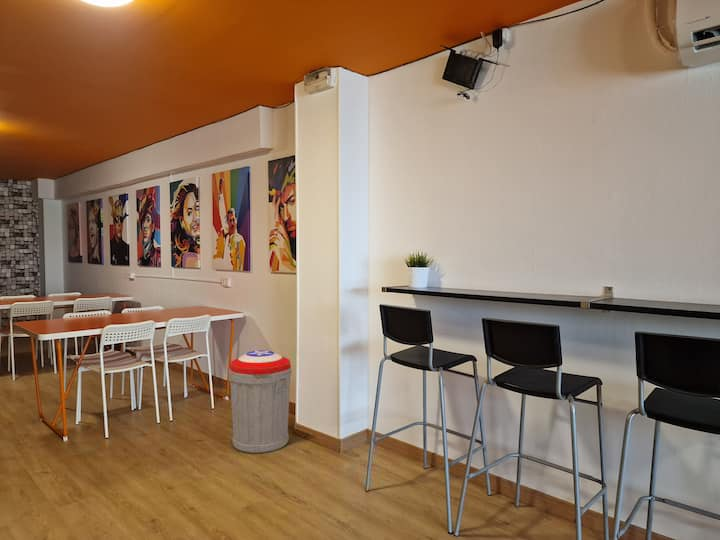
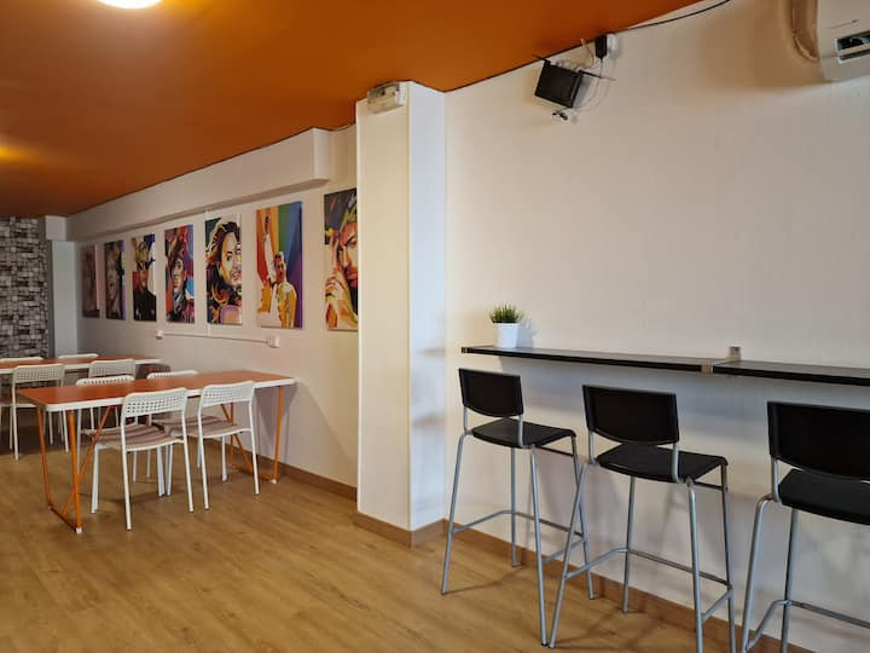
- trash can [227,350,293,454]
